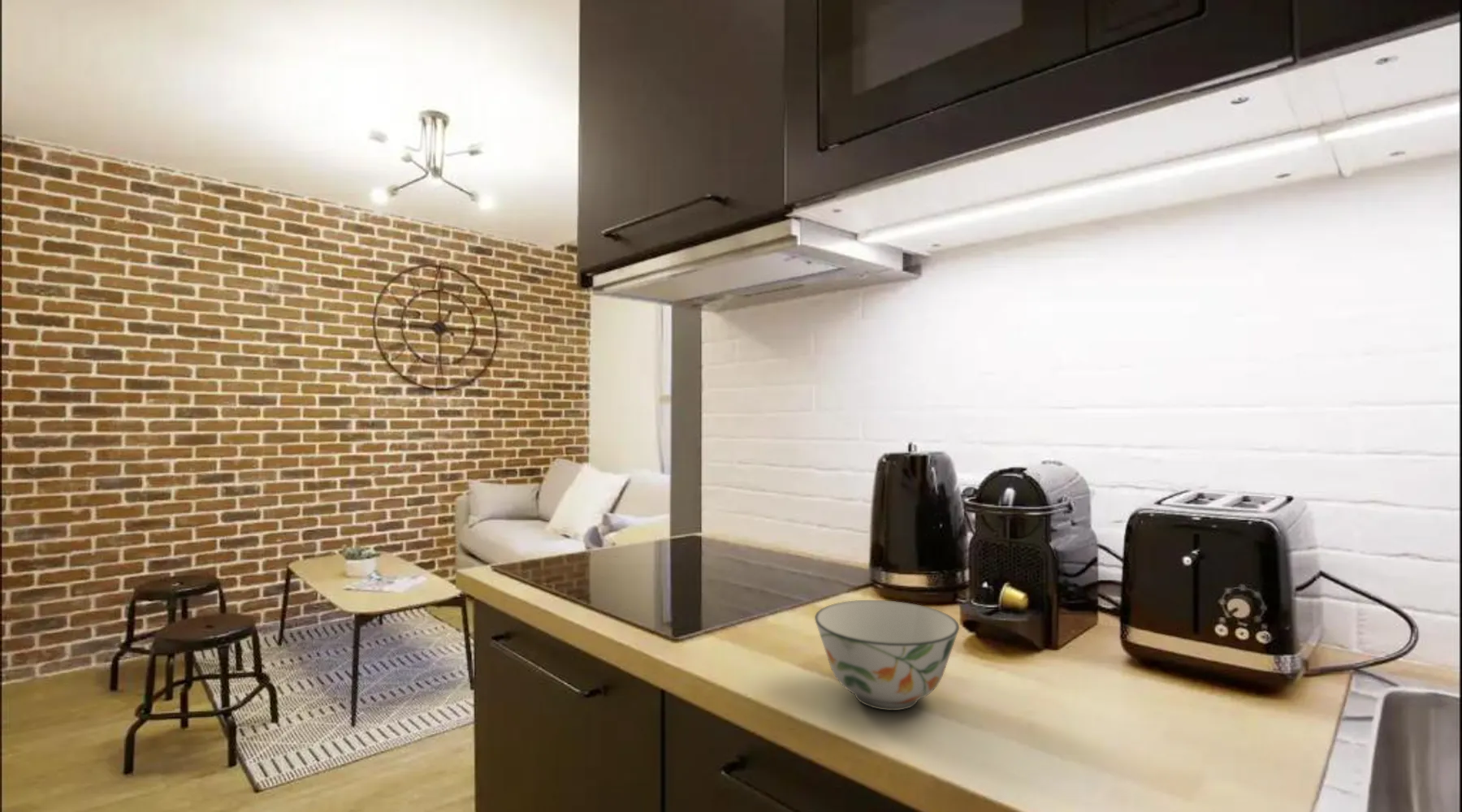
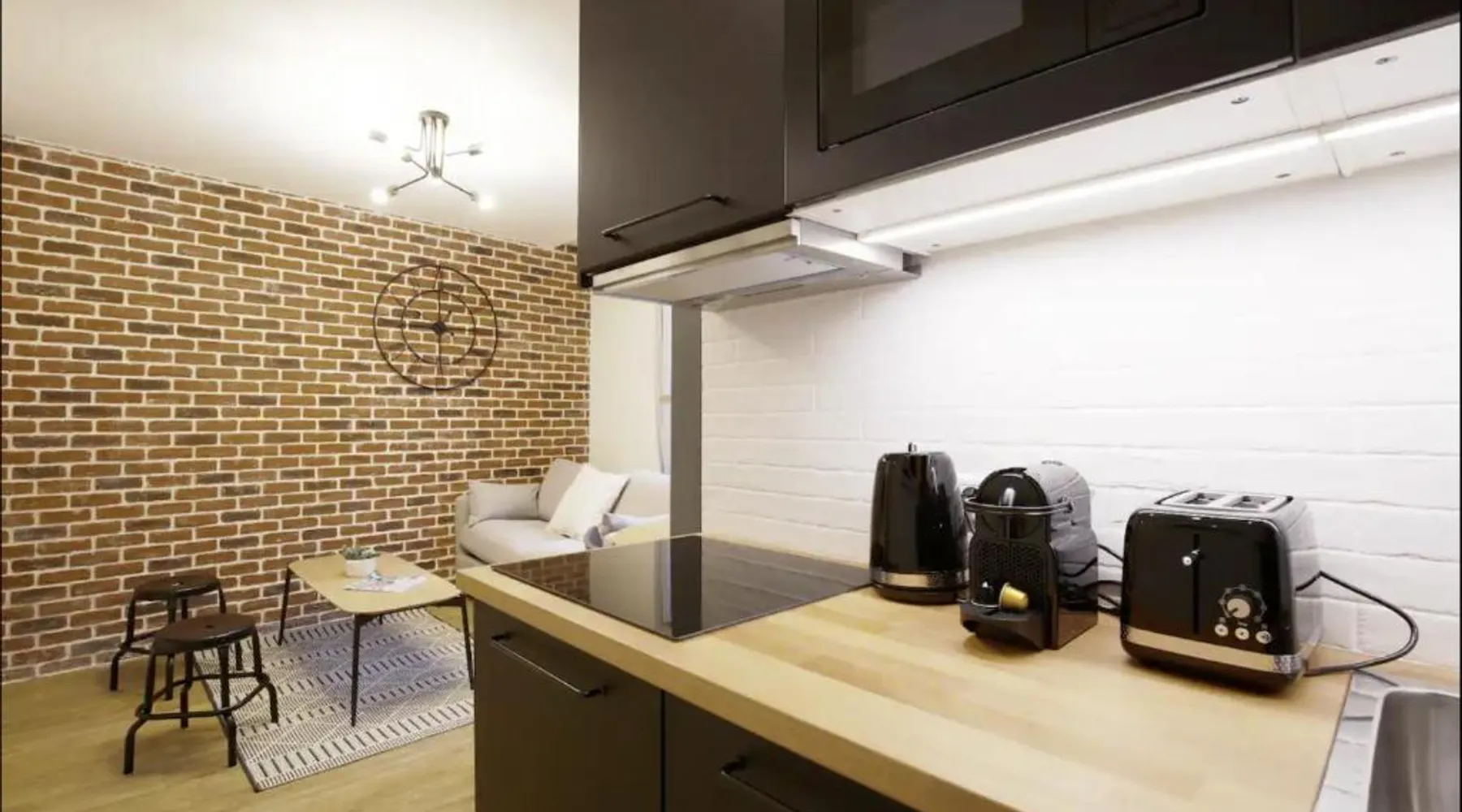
- soup bowl [814,599,960,711]
